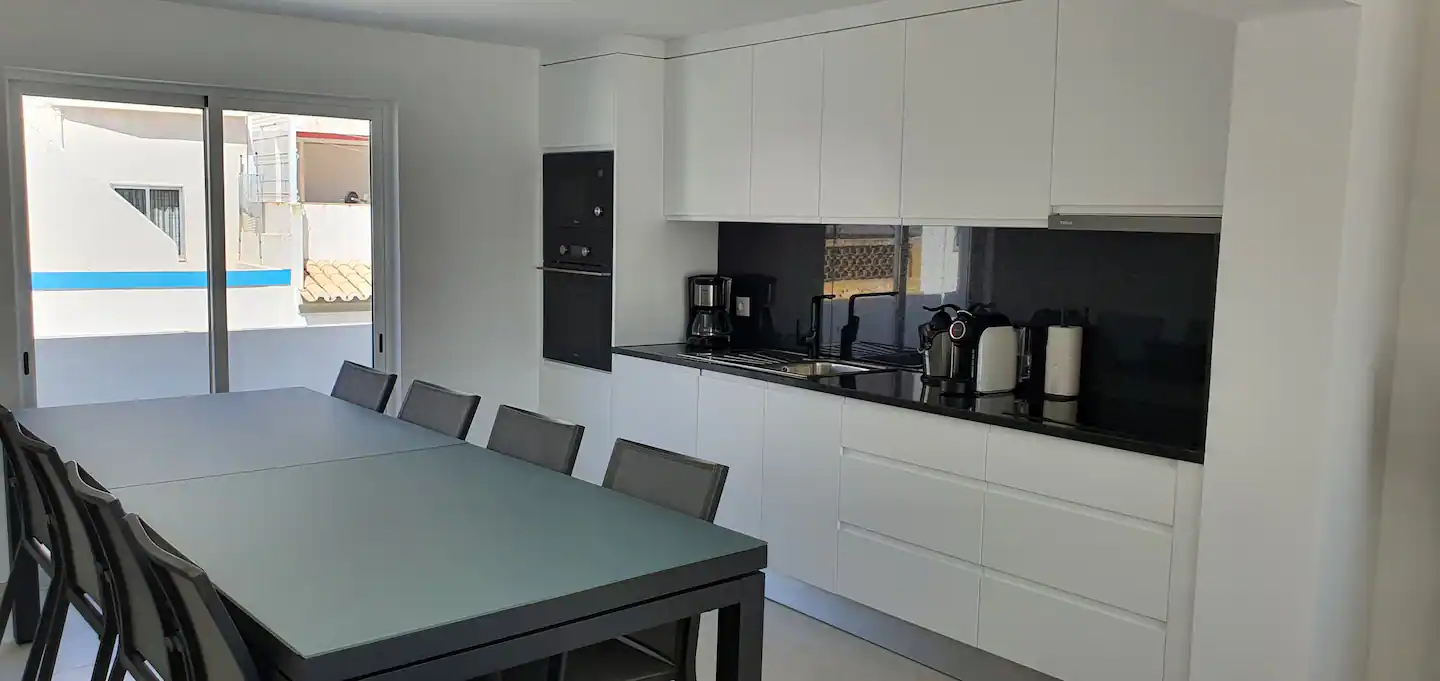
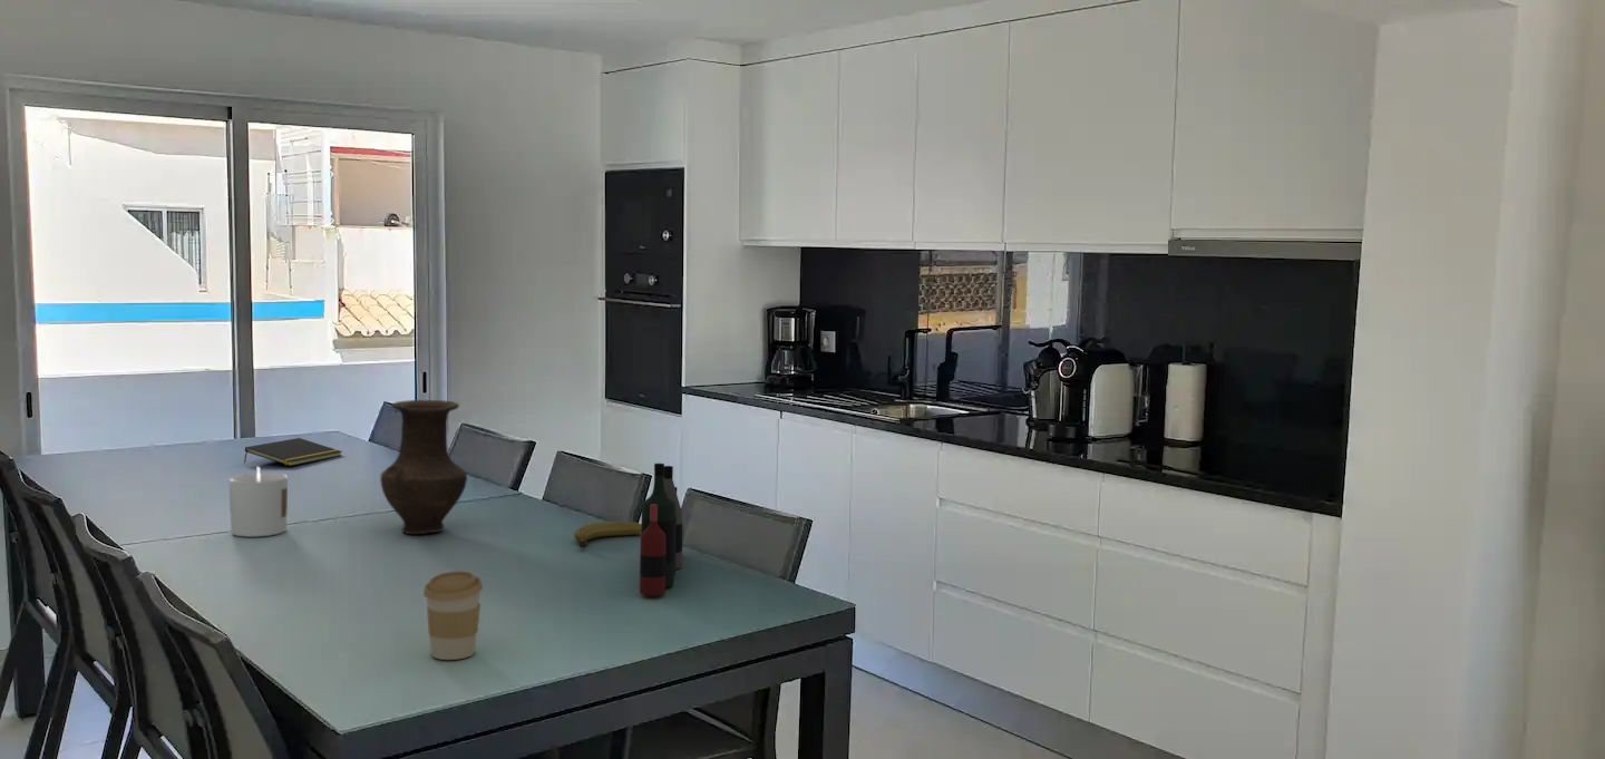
+ candle [227,466,289,537]
+ bottle collection [639,463,683,596]
+ notepad [243,437,343,467]
+ vase [379,399,468,535]
+ fruit [573,520,641,549]
+ coffee cup [422,570,484,661]
